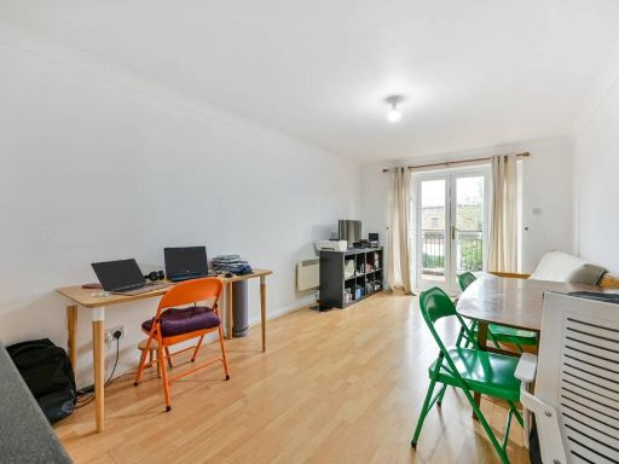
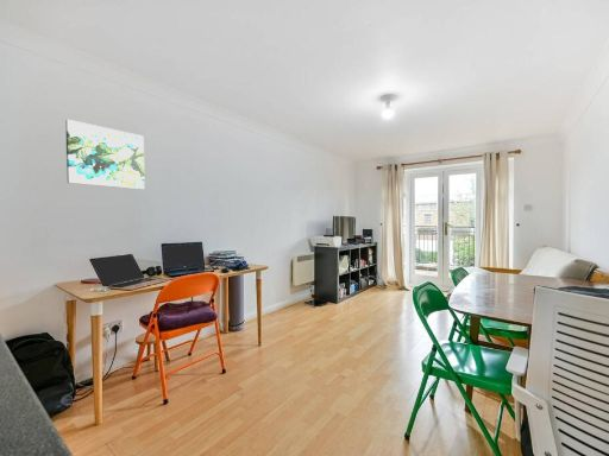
+ wall art [64,119,146,190]
